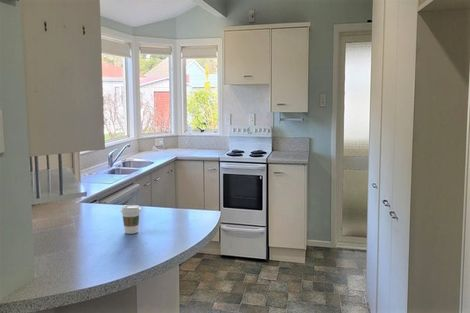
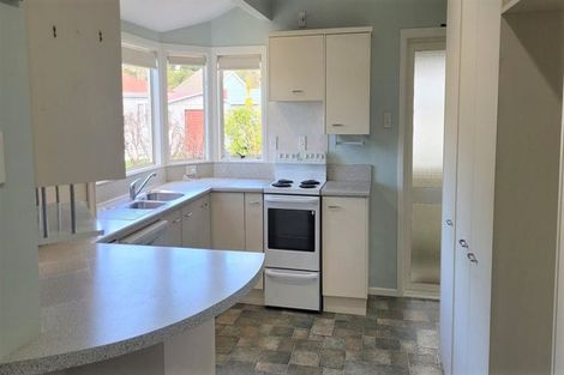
- coffee cup [120,204,142,235]
